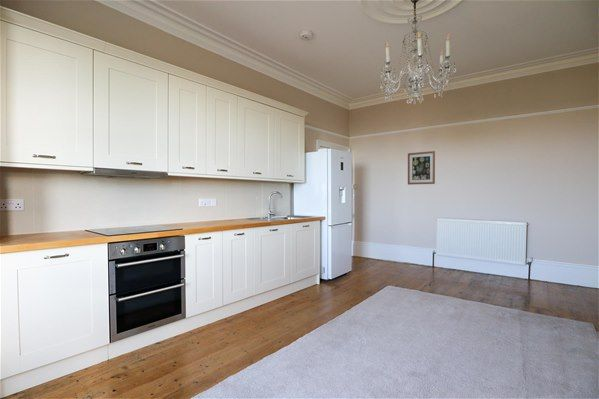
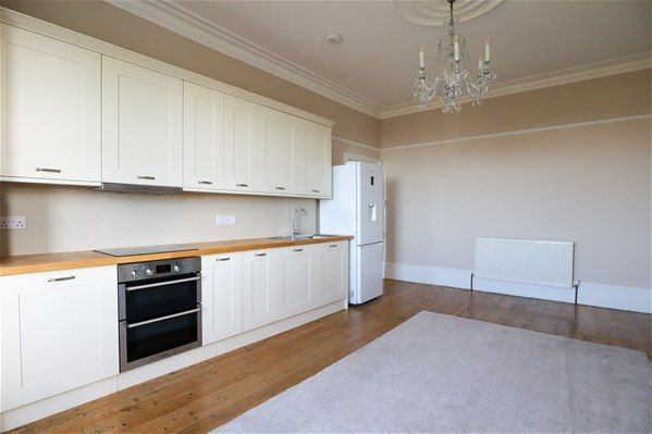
- wall art [407,150,436,186]
